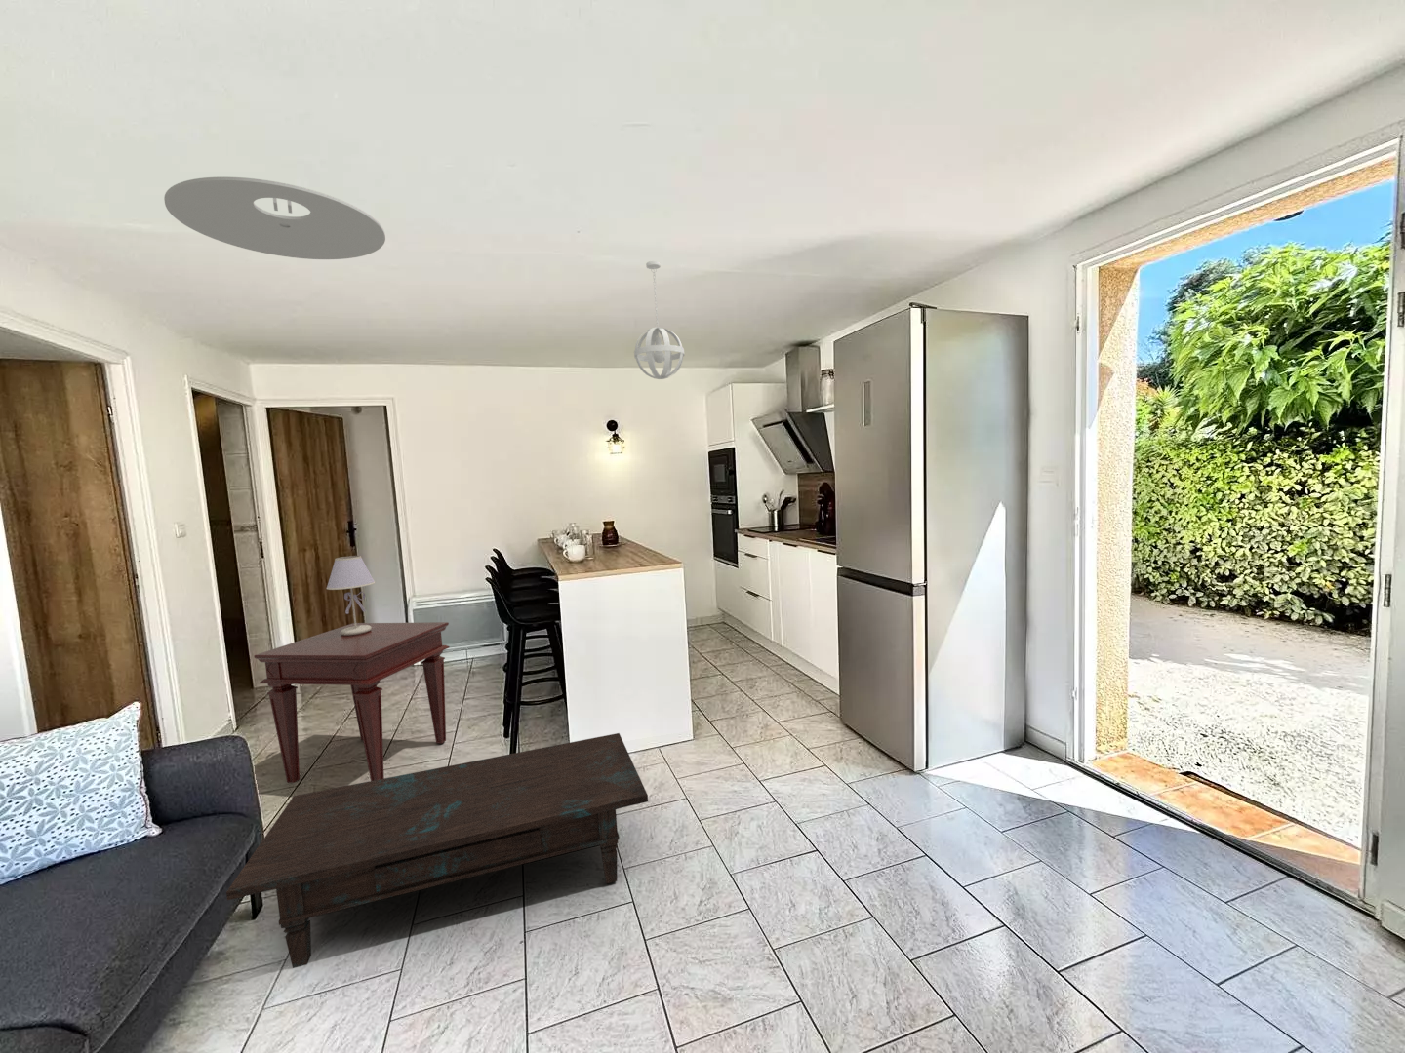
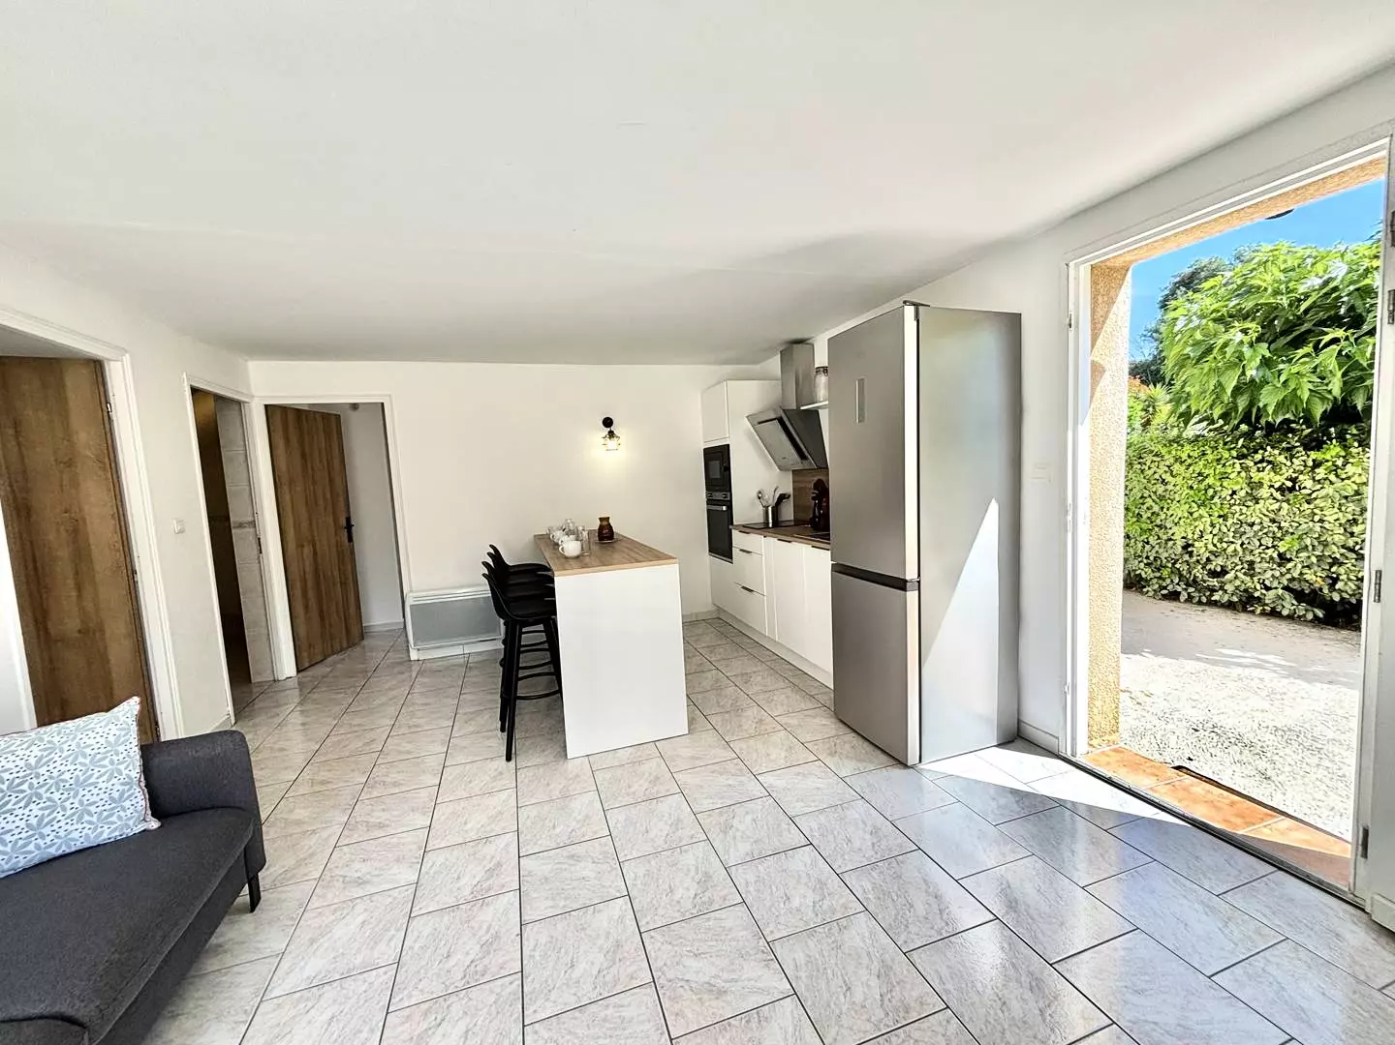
- side table [252,622,450,784]
- table lamp [326,555,376,636]
- pendant light [633,260,685,380]
- ceiling light [163,177,386,260]
- coffee table [226,732,648,969]
